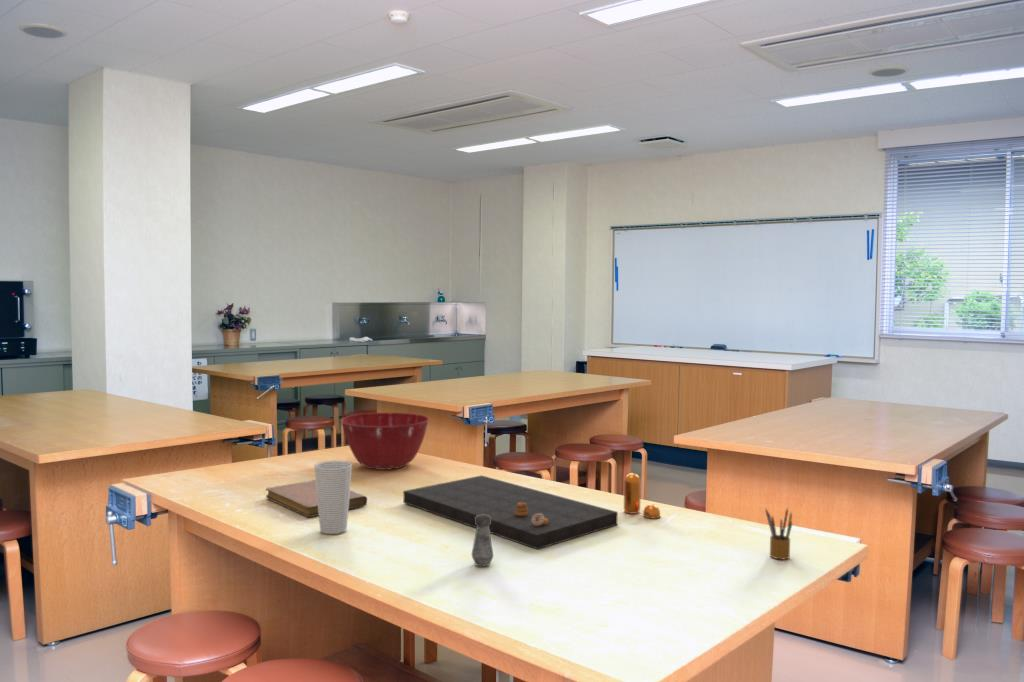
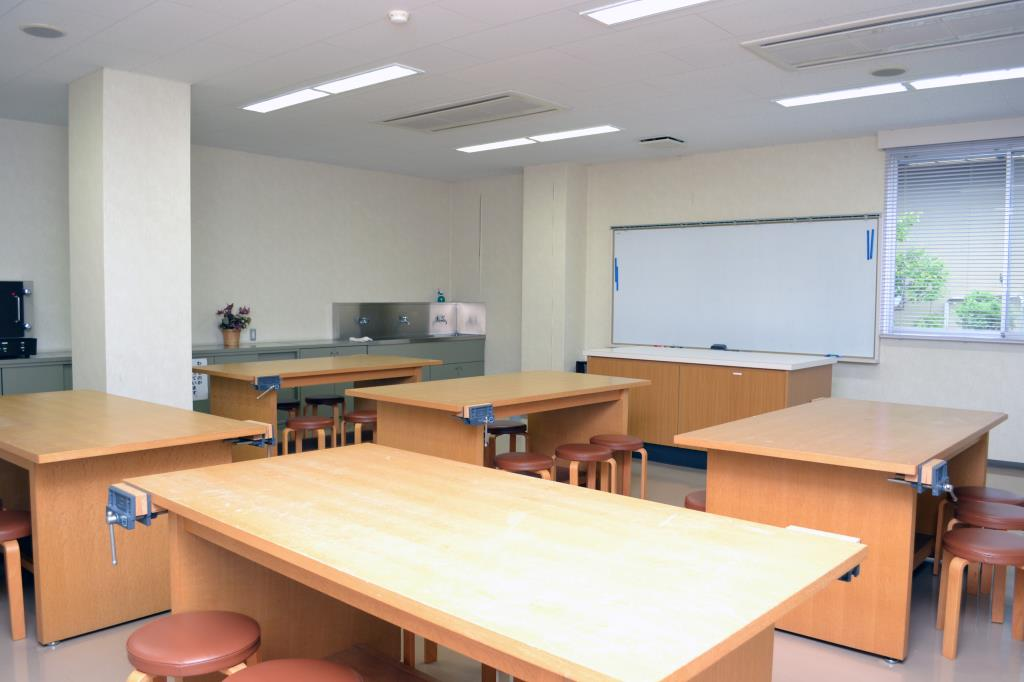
- notebook [265,479,368,518]
- mixing bowl [340,412,431,471]
- cup [313,460,353,535]
- pencil box [765,507,793,561]
- salt shaker [471,514,494,567]
- pepper shaker [623,472,661,519]
- cutting board [403,474,619,550]
